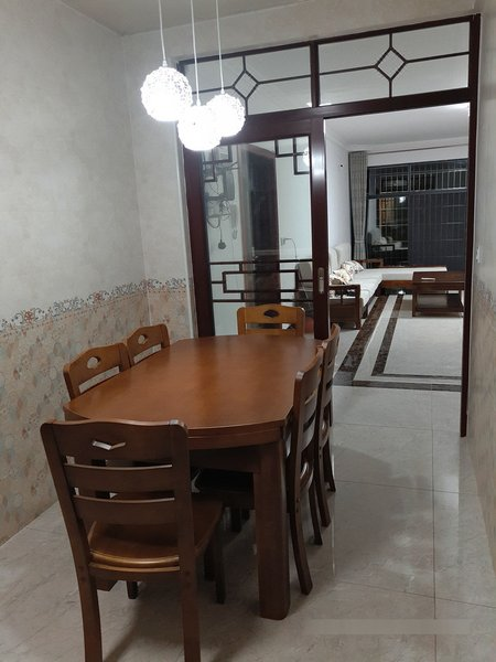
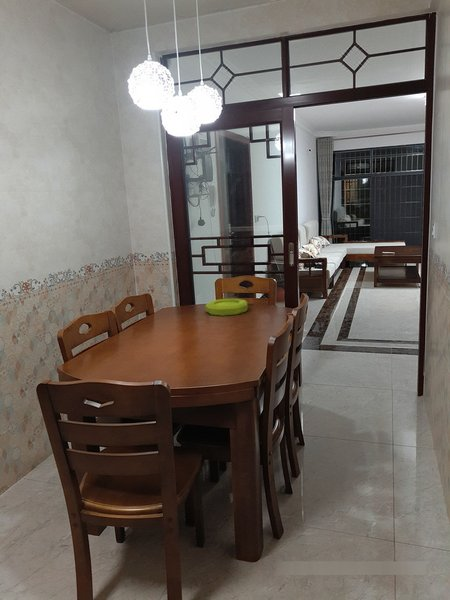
+ bowl [204,298,248,317]
